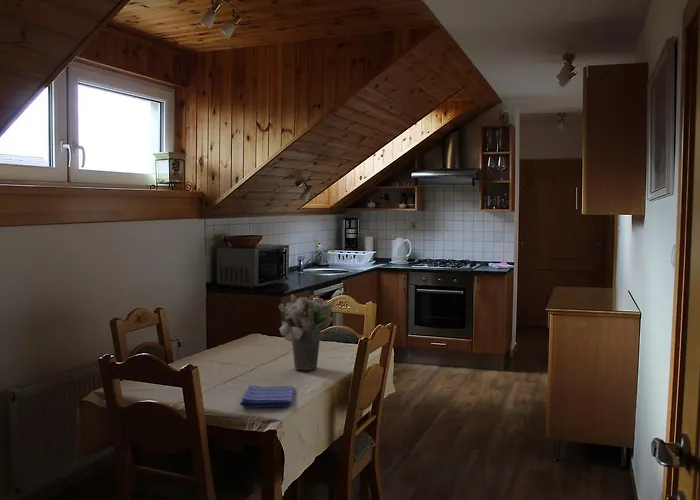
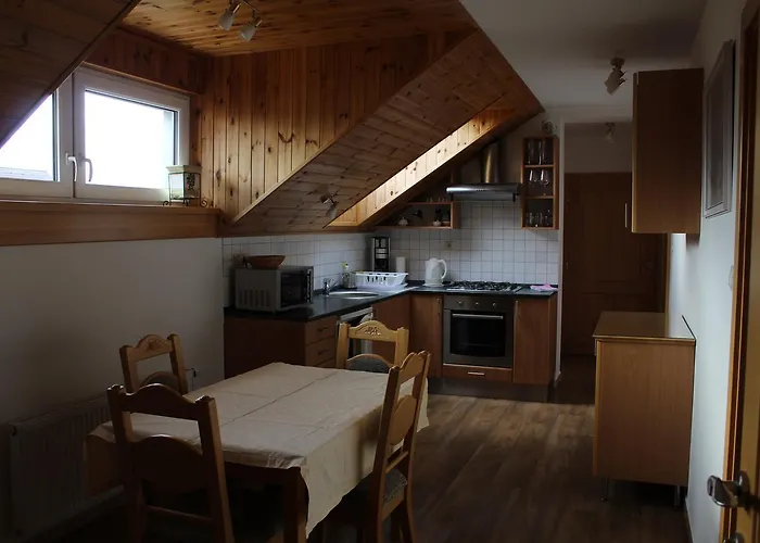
- flower bouquet [277,293,336,371]
- dish towel [239,384,295,408]
